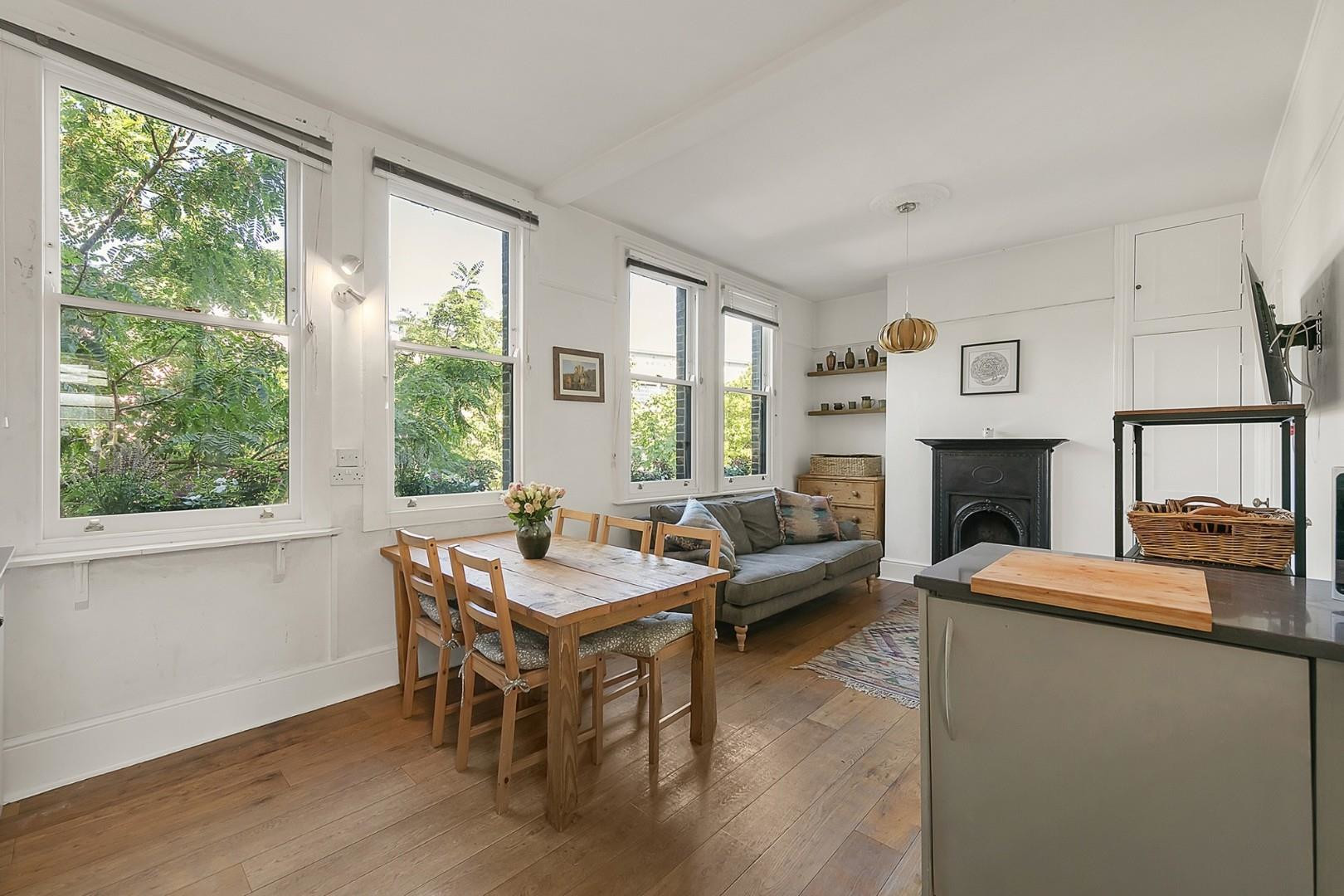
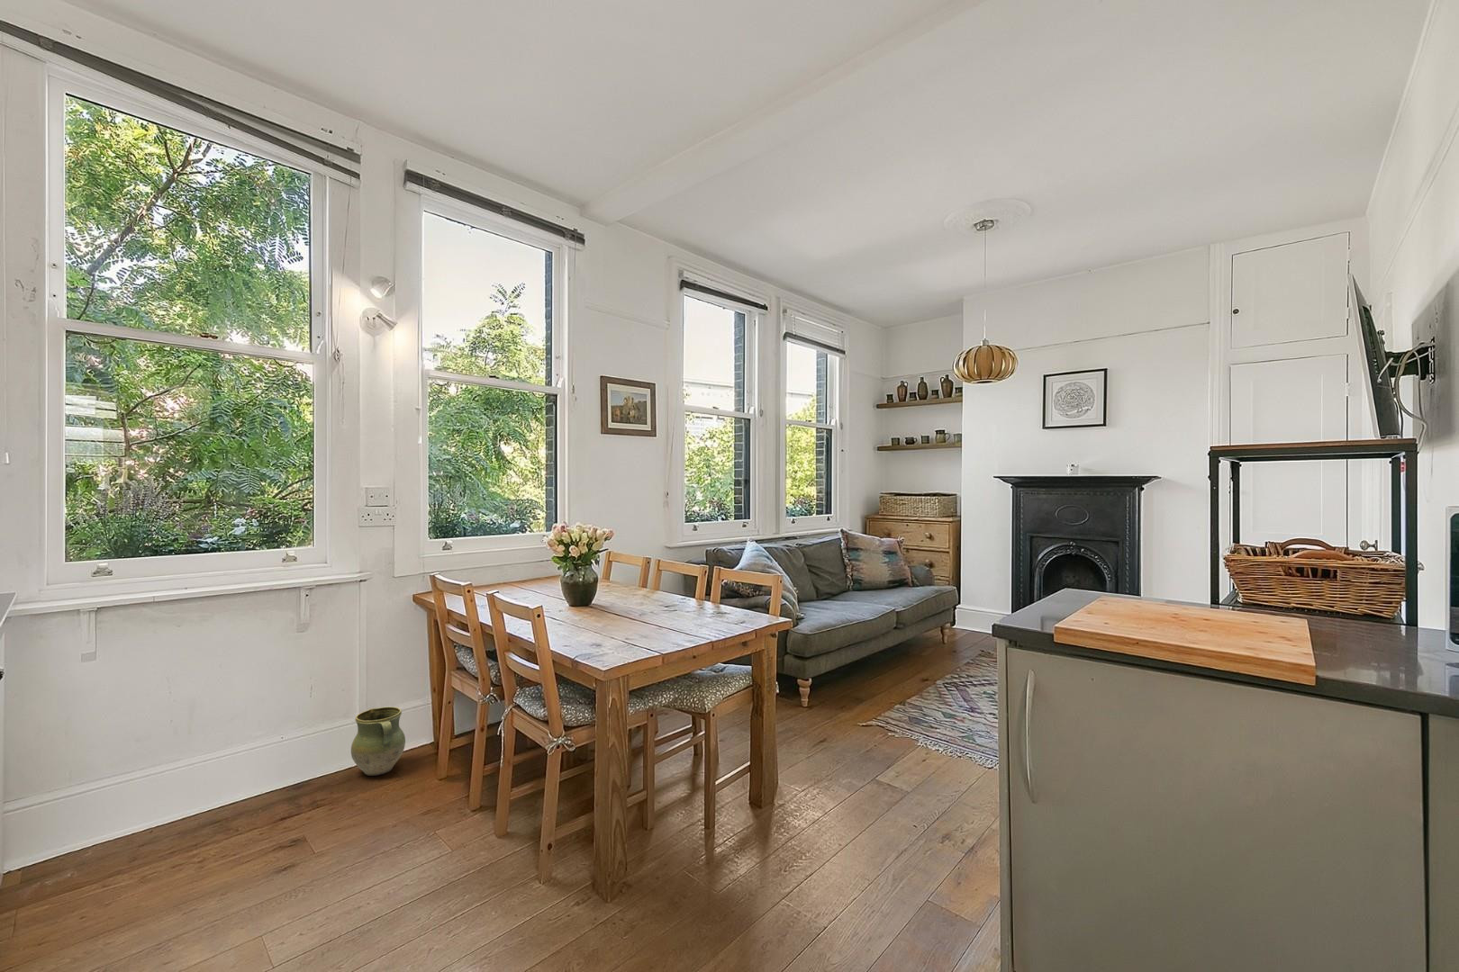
+ ceramic jug [351,705,406,777]
